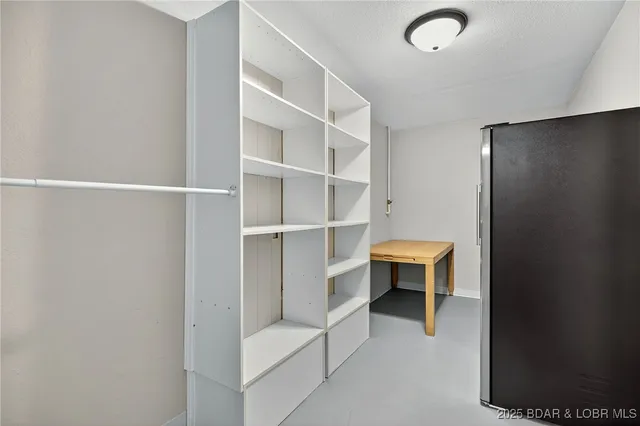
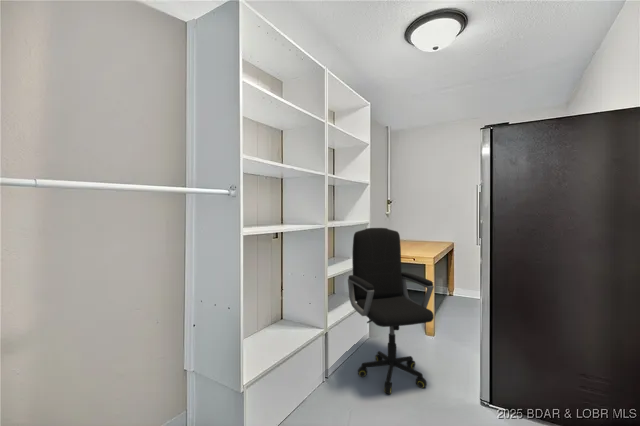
+ office chair [347,227,435,395]
